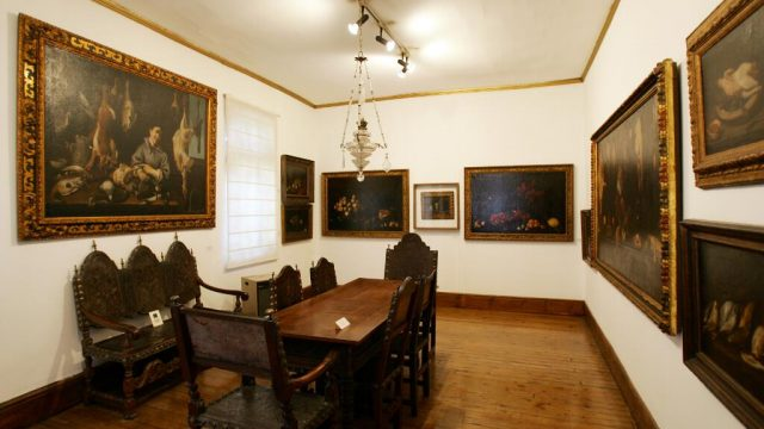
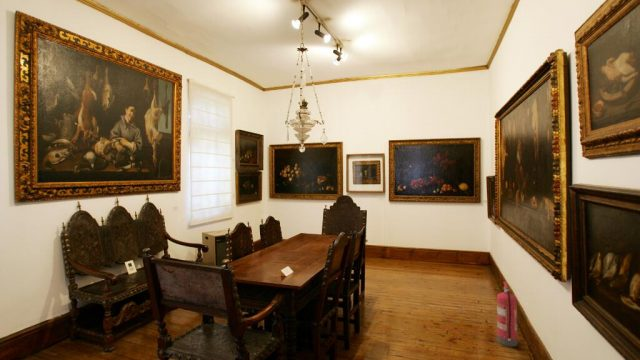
+ fire extinguisher [496,281,519,348]
